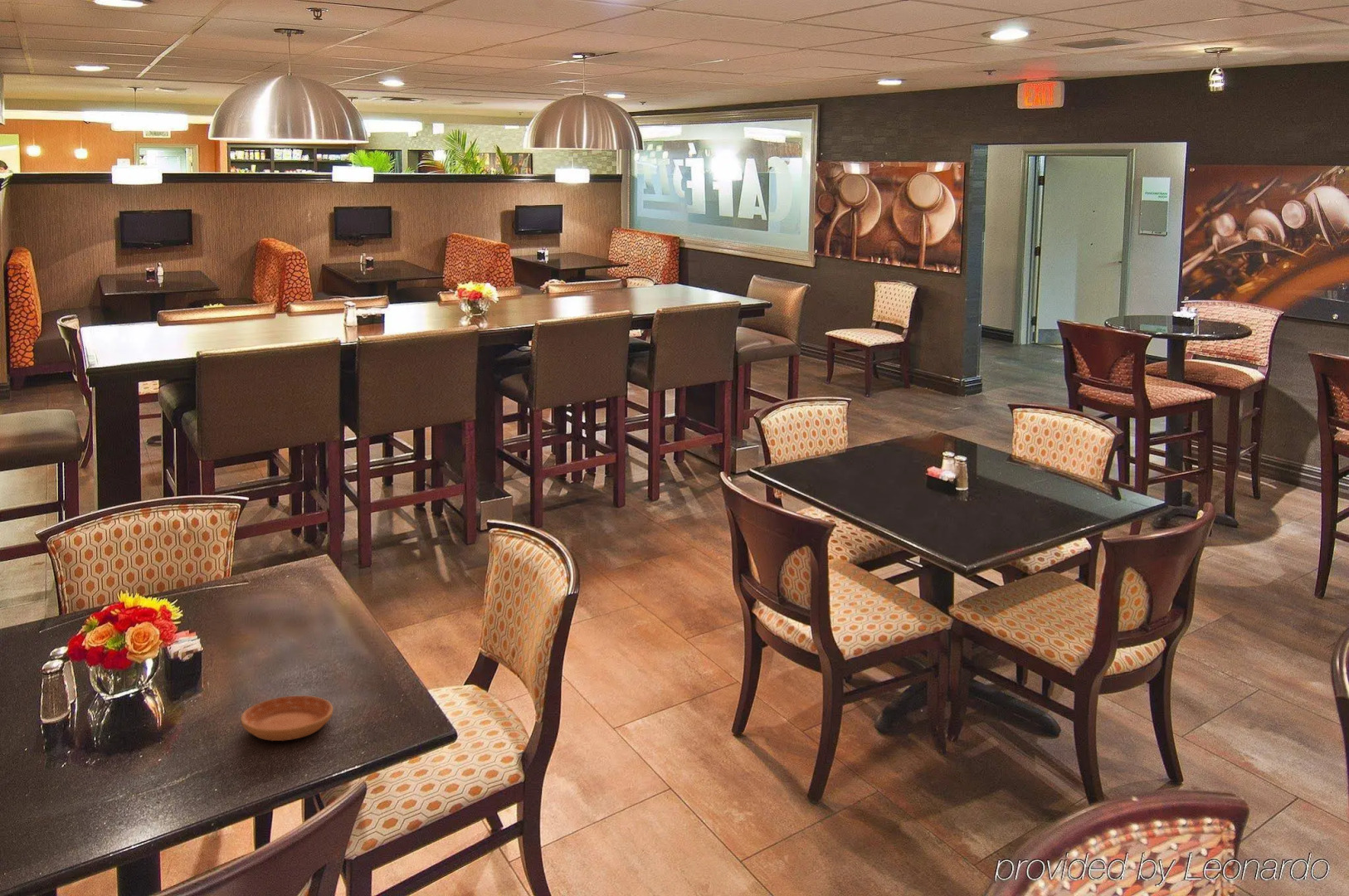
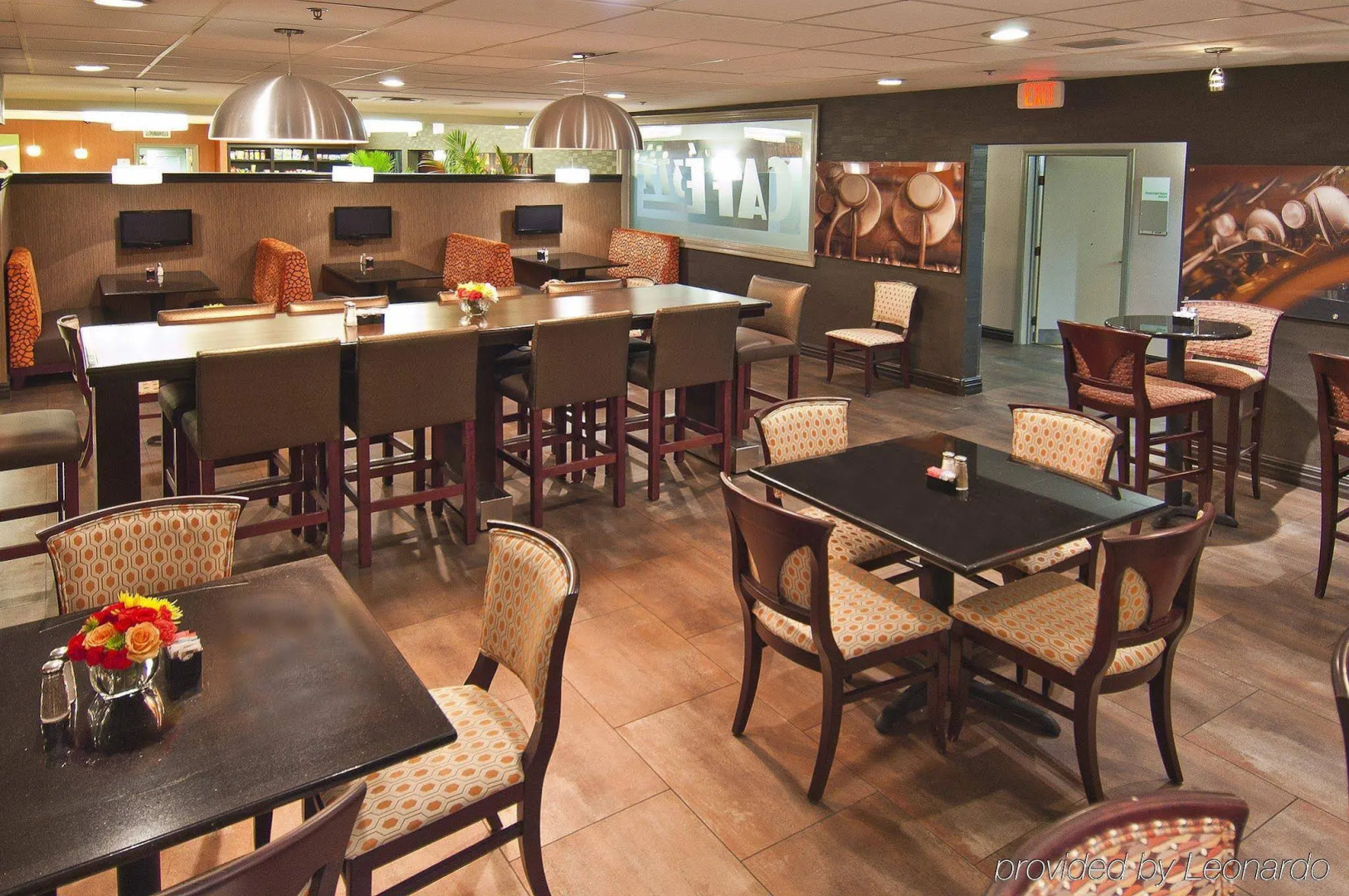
- saucer [240,695,334,742]
